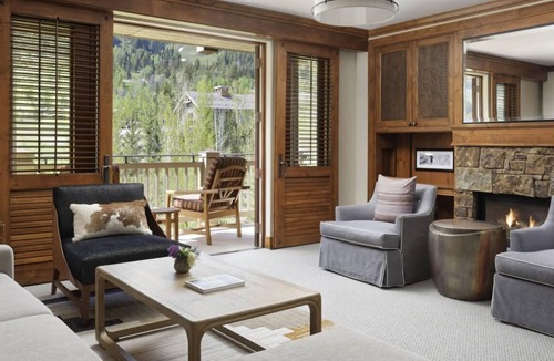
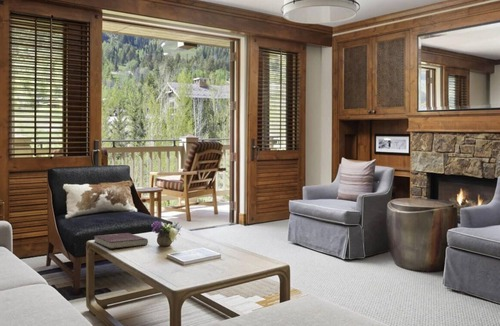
+ book [93,232,149,250]
